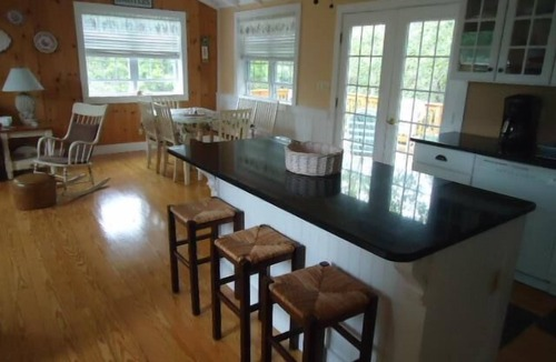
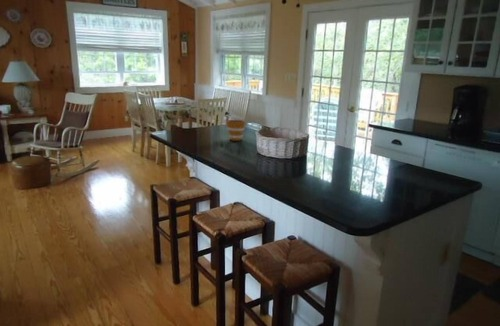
+ cup [225,119,247,142]
